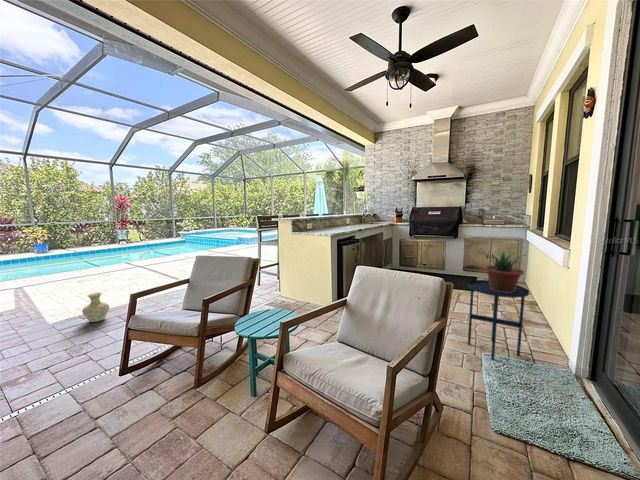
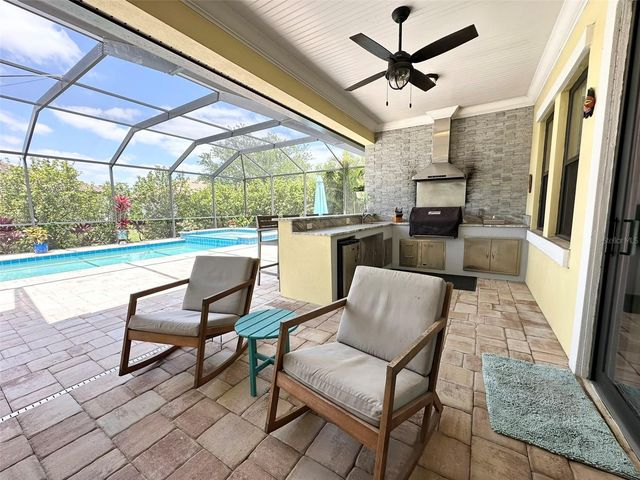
- vase [81,292,110,323]
- potted plant [477,250,526,293]
- side table [467,279,530,361]
